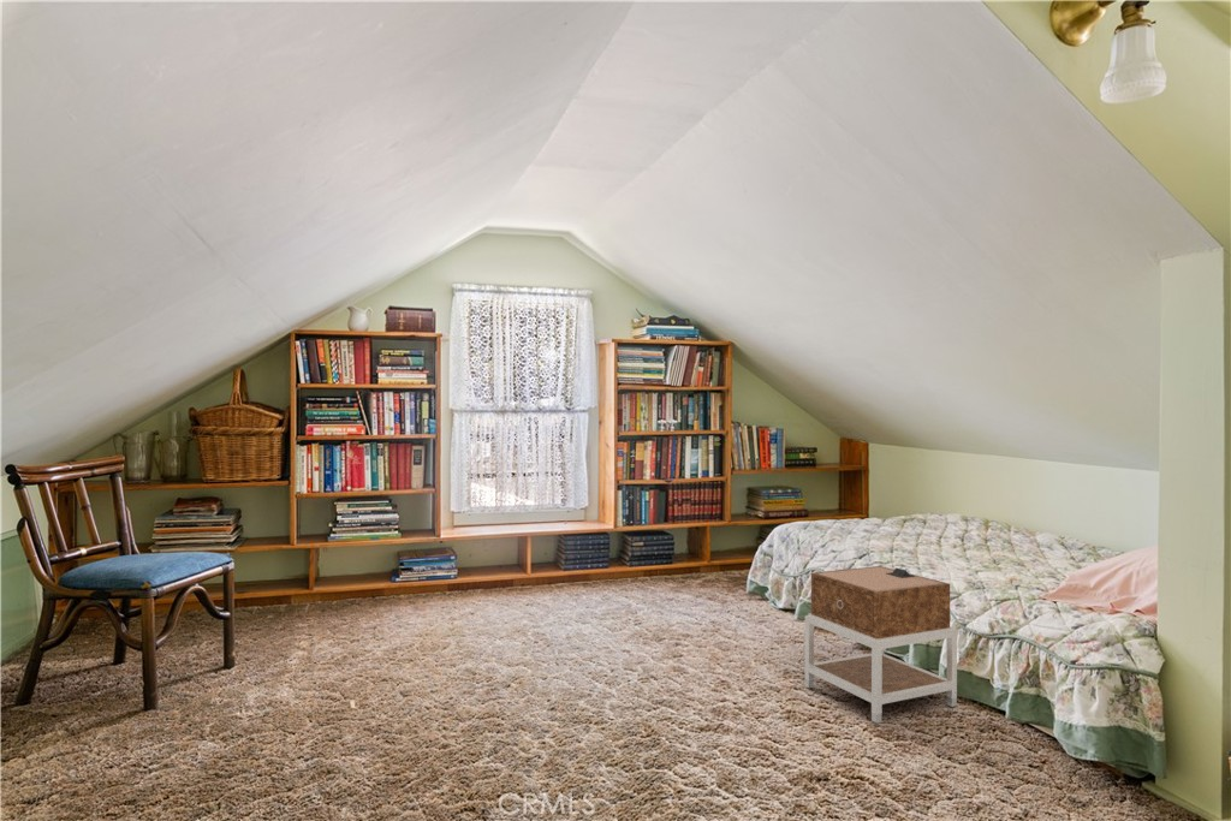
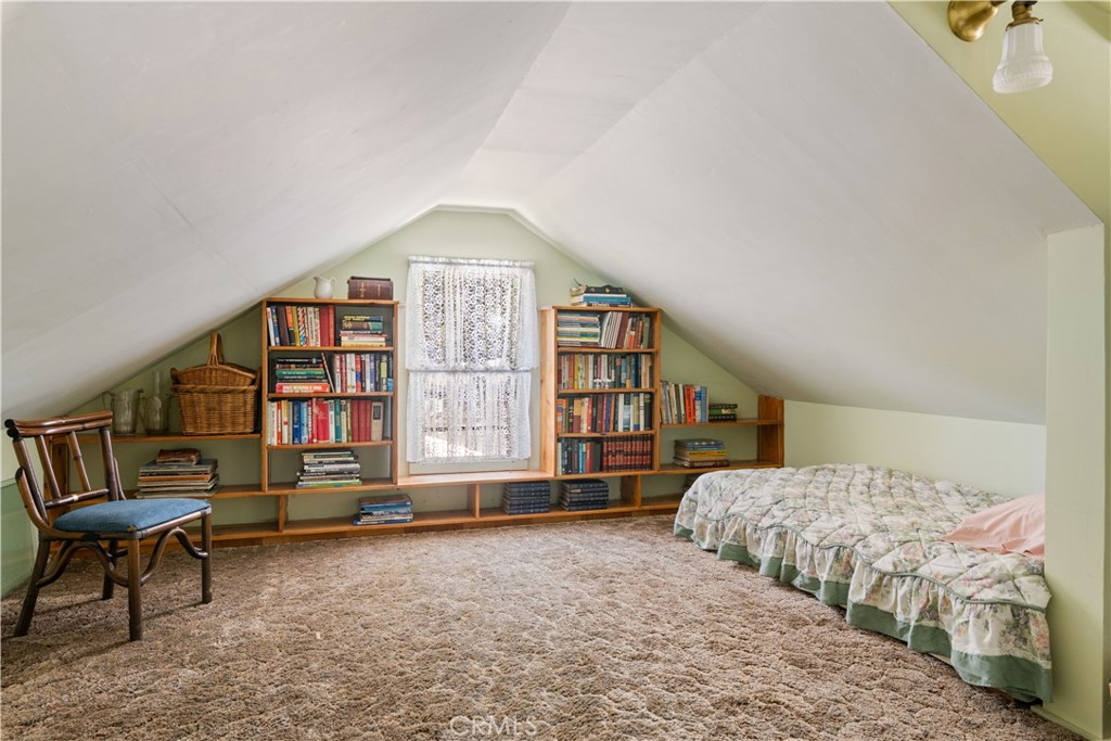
- nightstand [804,565,958,725]
